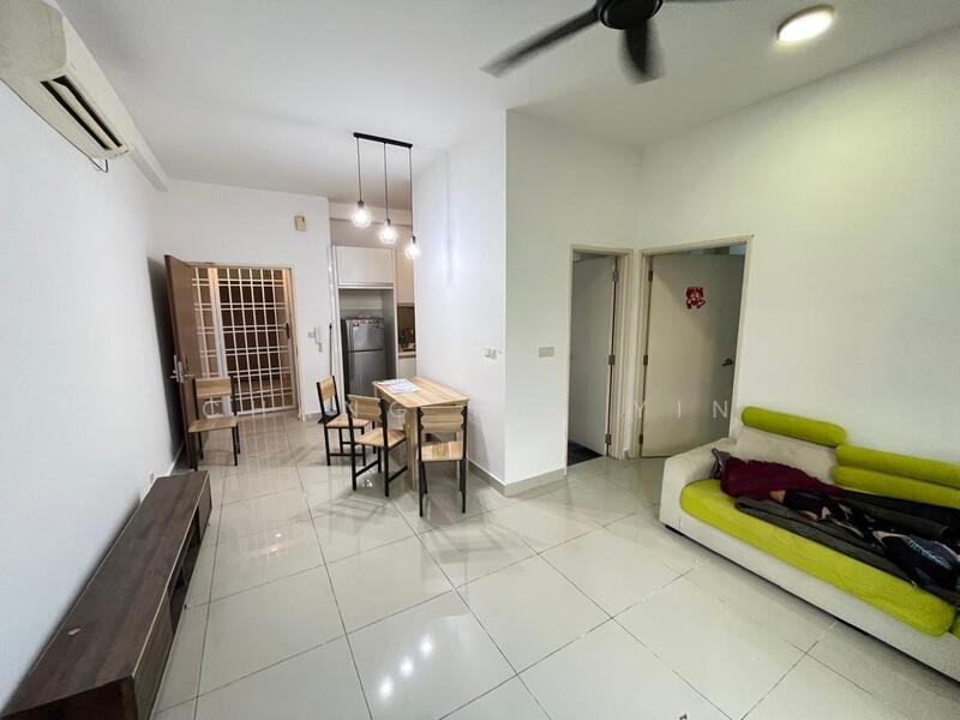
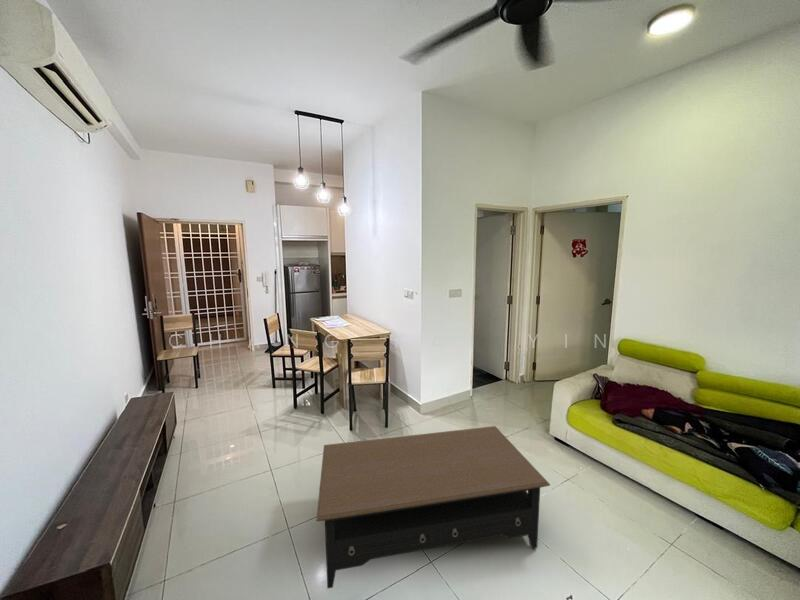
+ coffee table [315,425,551,590]
